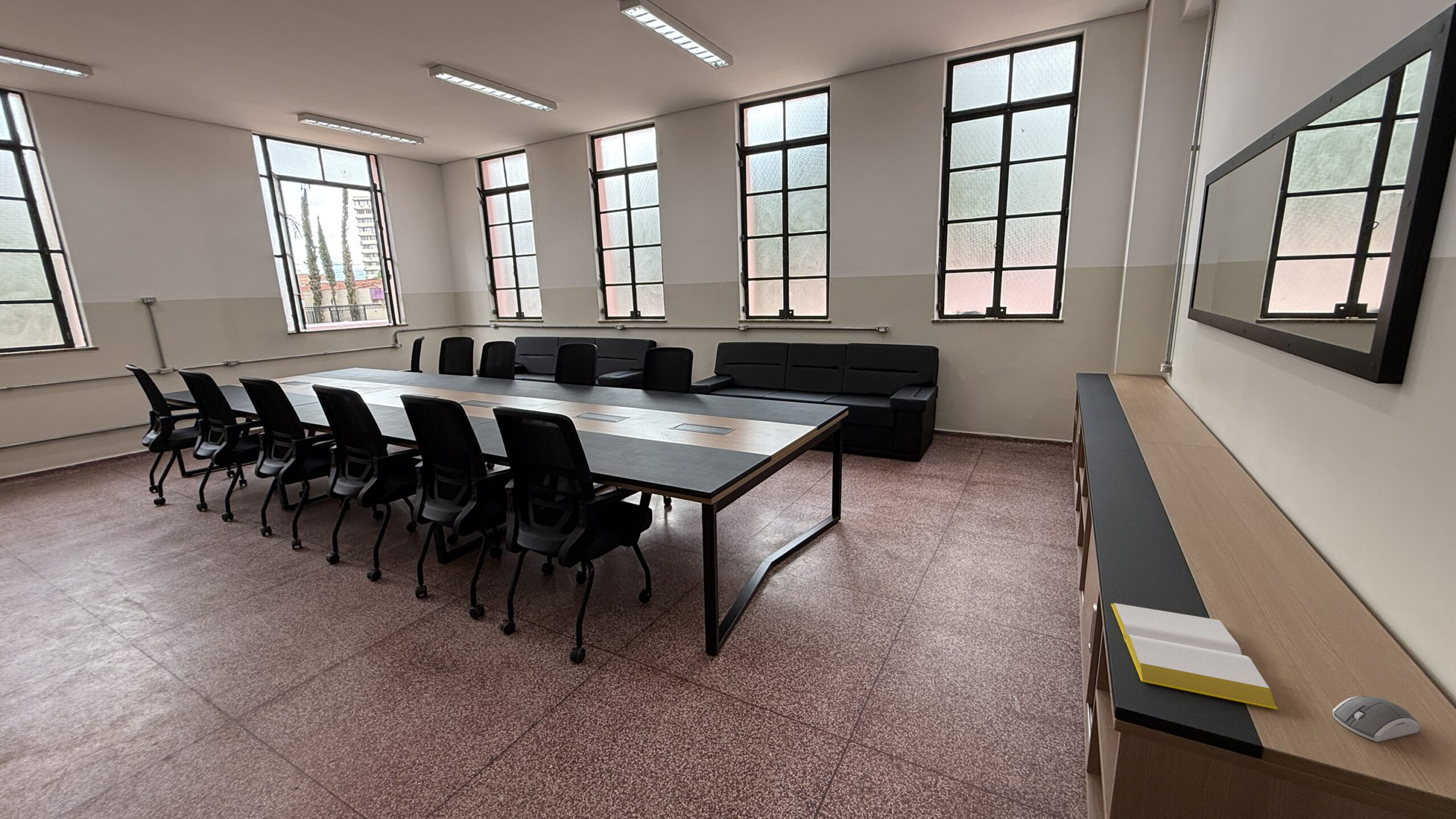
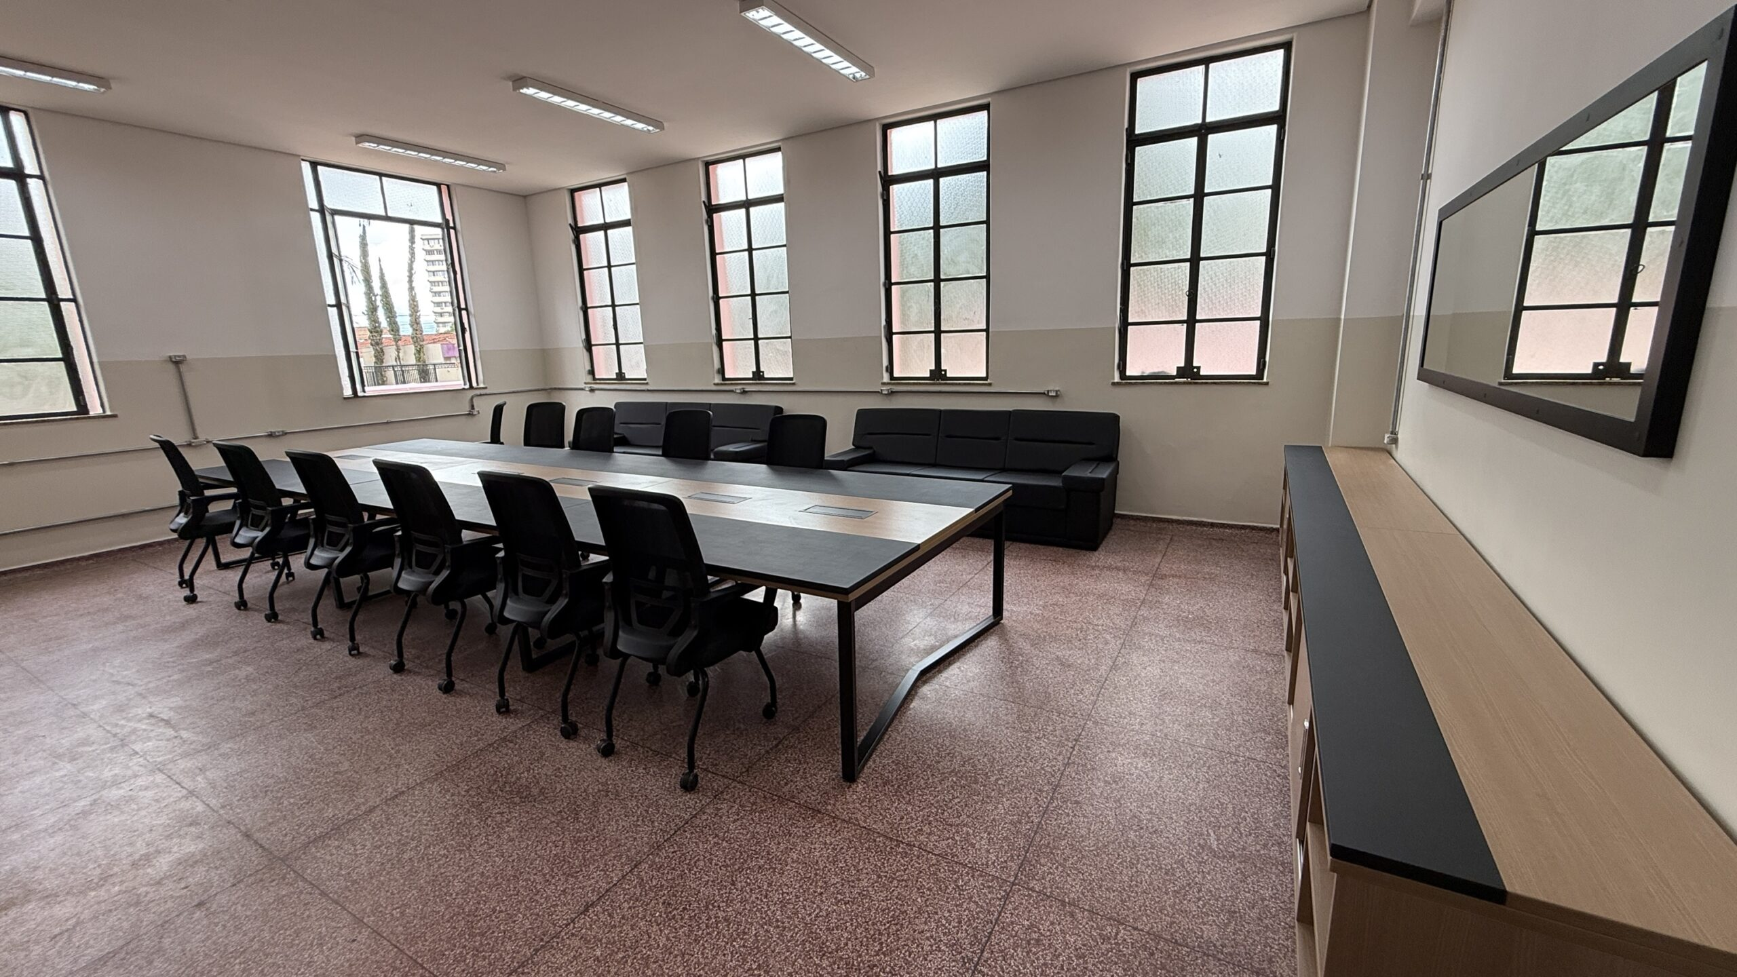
- computer mouse [1332,696,1420,742]
- notepad [1110,602,1279,710]
